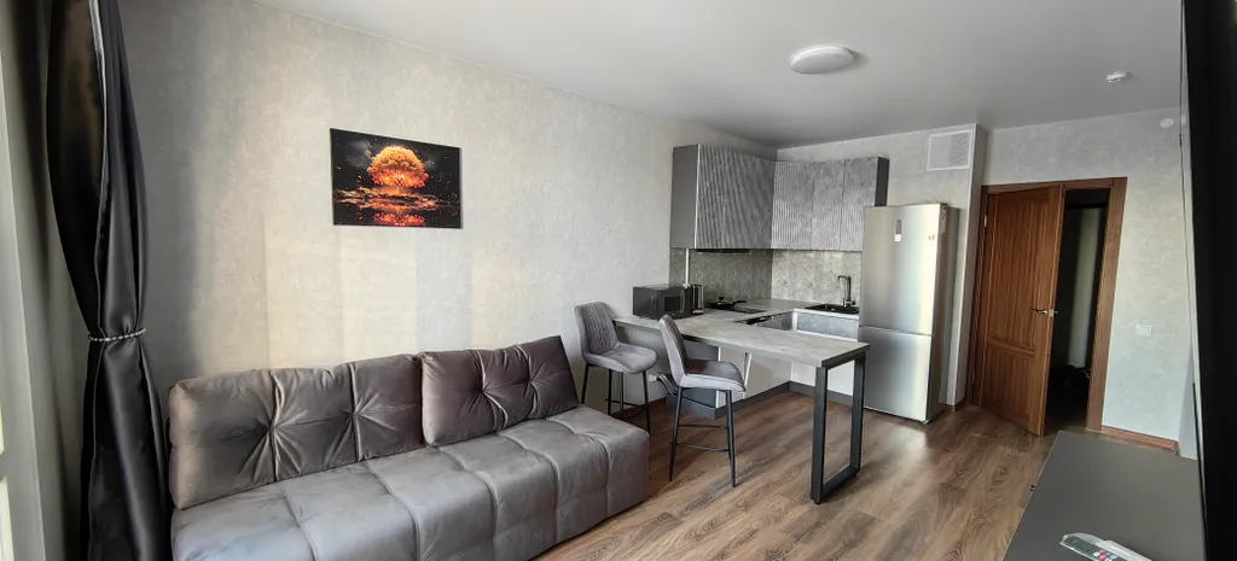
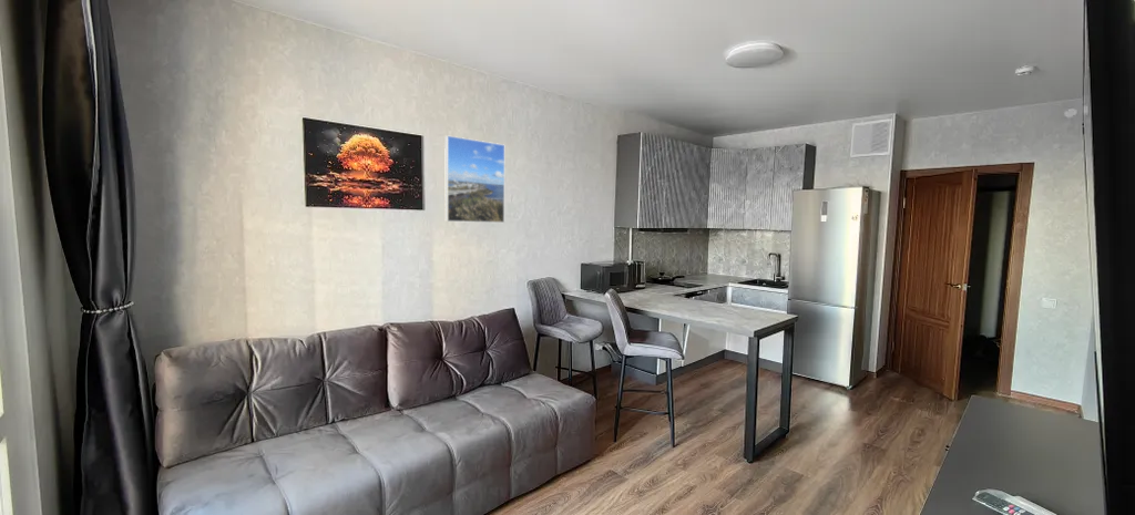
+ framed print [443,134,505,224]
